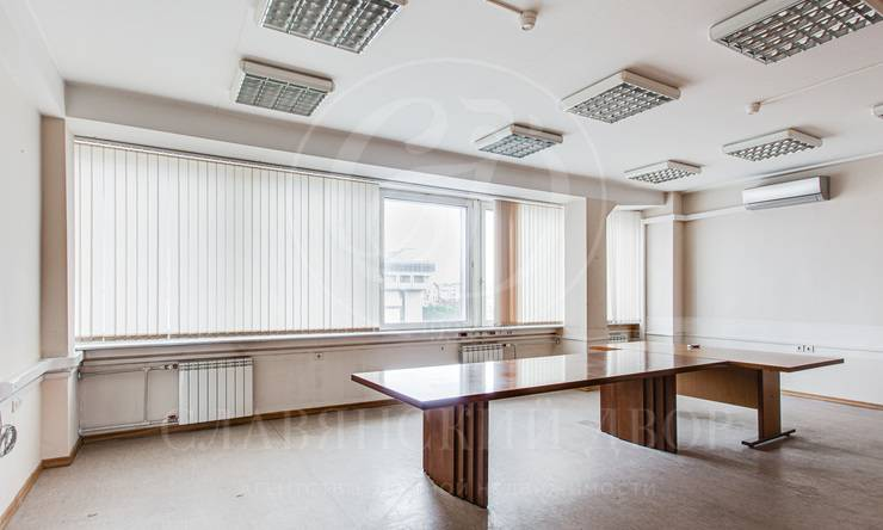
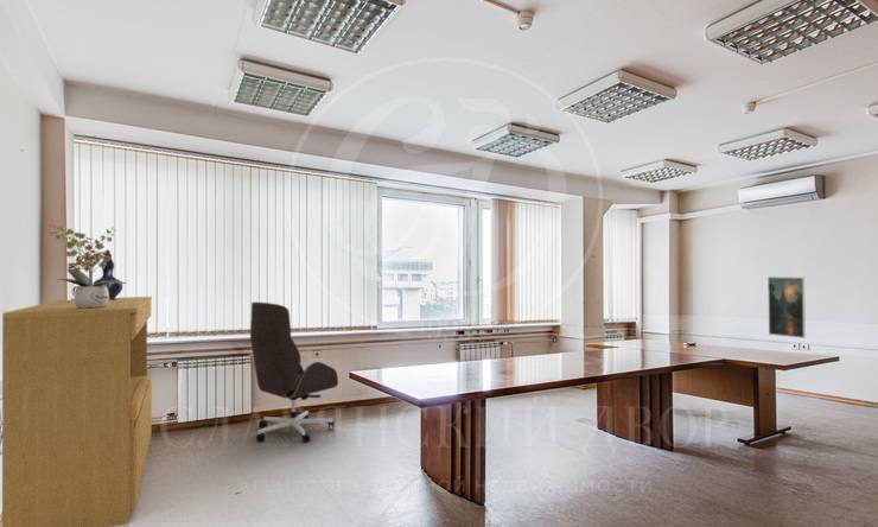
+ decorative vase [93,248,123,300]
+ potted plant [49,223,127,309]
+ office chair [249,300,339,444]
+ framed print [766,275,807,339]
+ bookcase [1,296,153,527]
